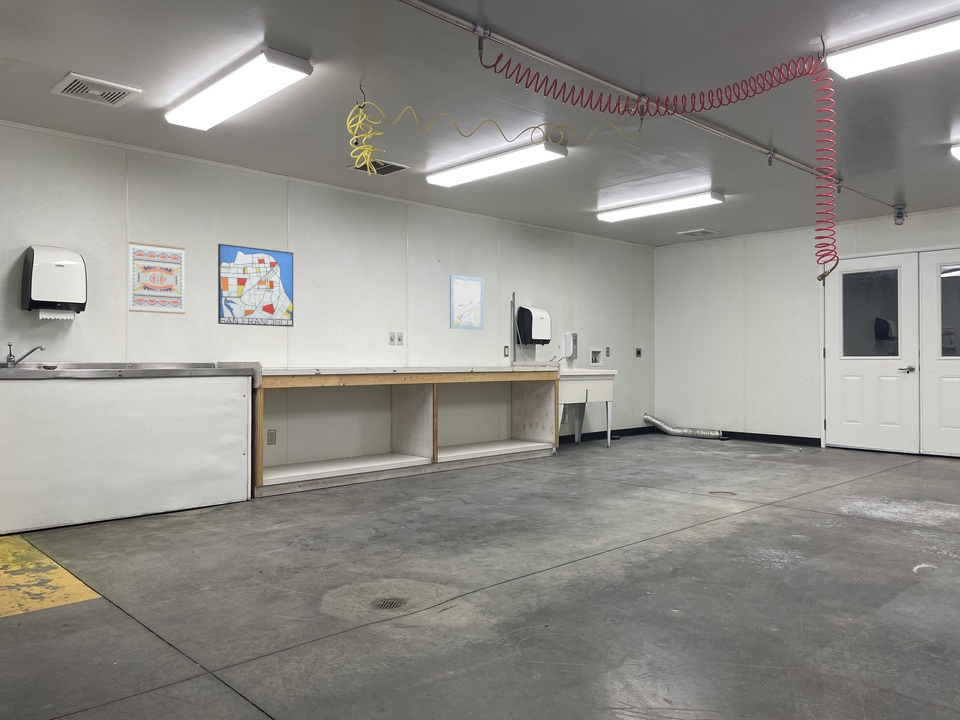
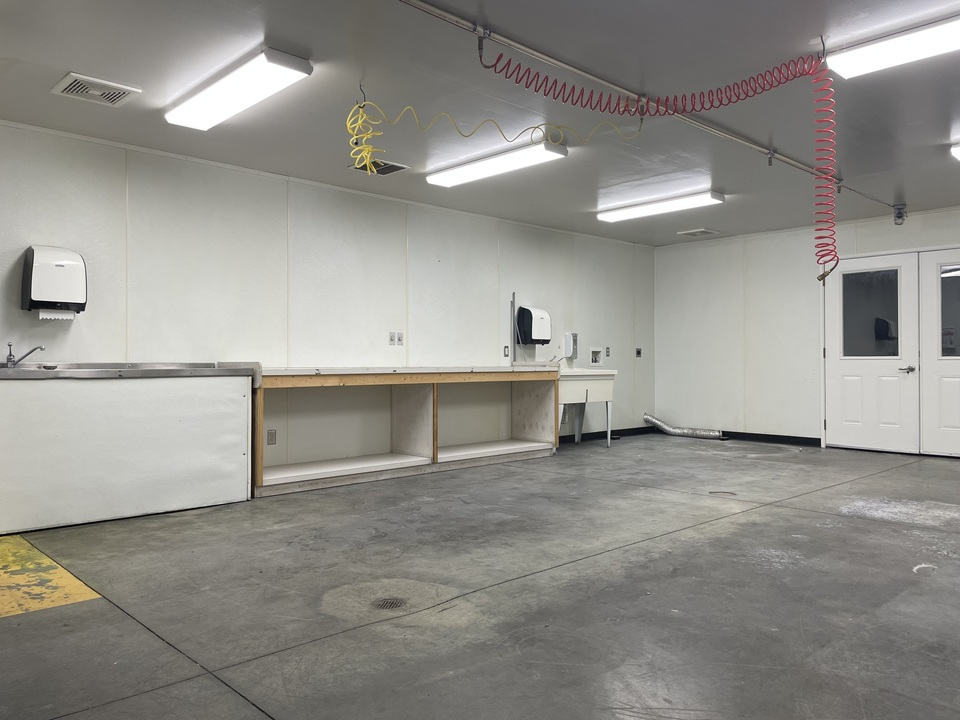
- wall art [128,241,186,315]
- wall art [449,274,485,331]
- wall art [217,243,294,328]
